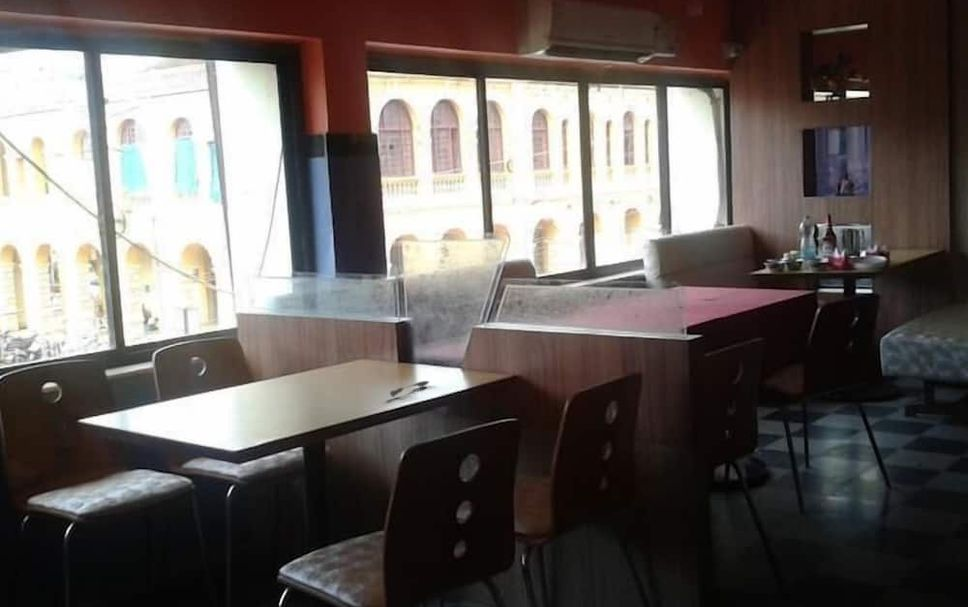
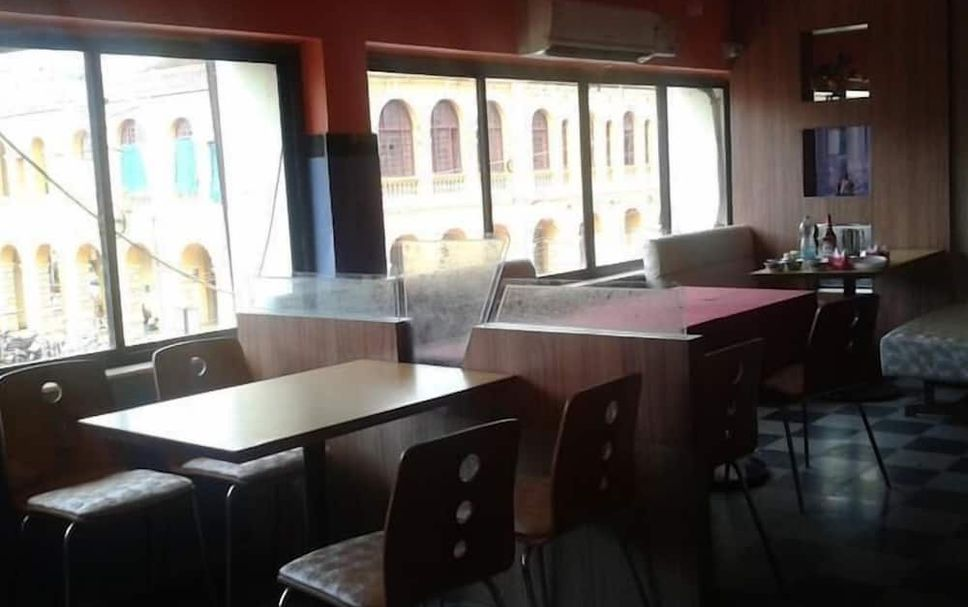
- soupspoon [389,380,430,398]
